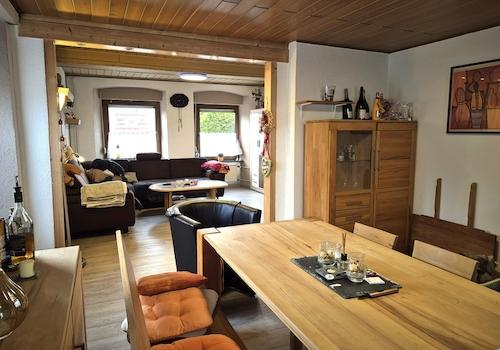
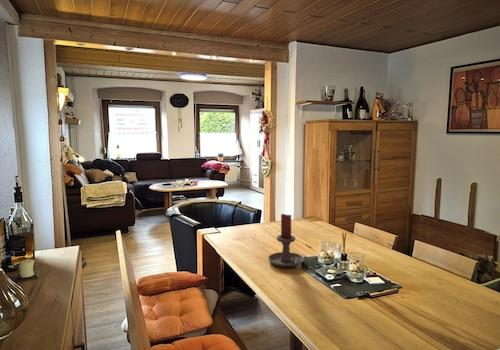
+ candle holder [267,213,305,269]
